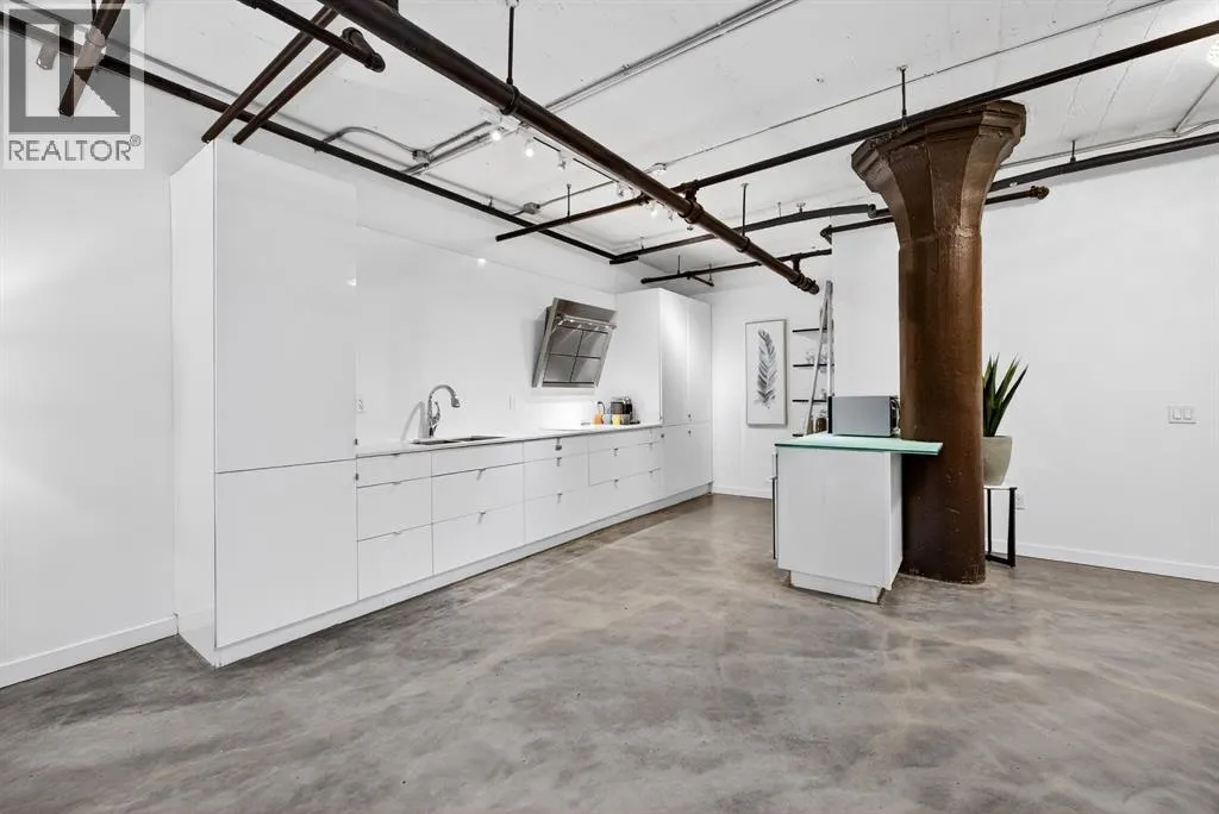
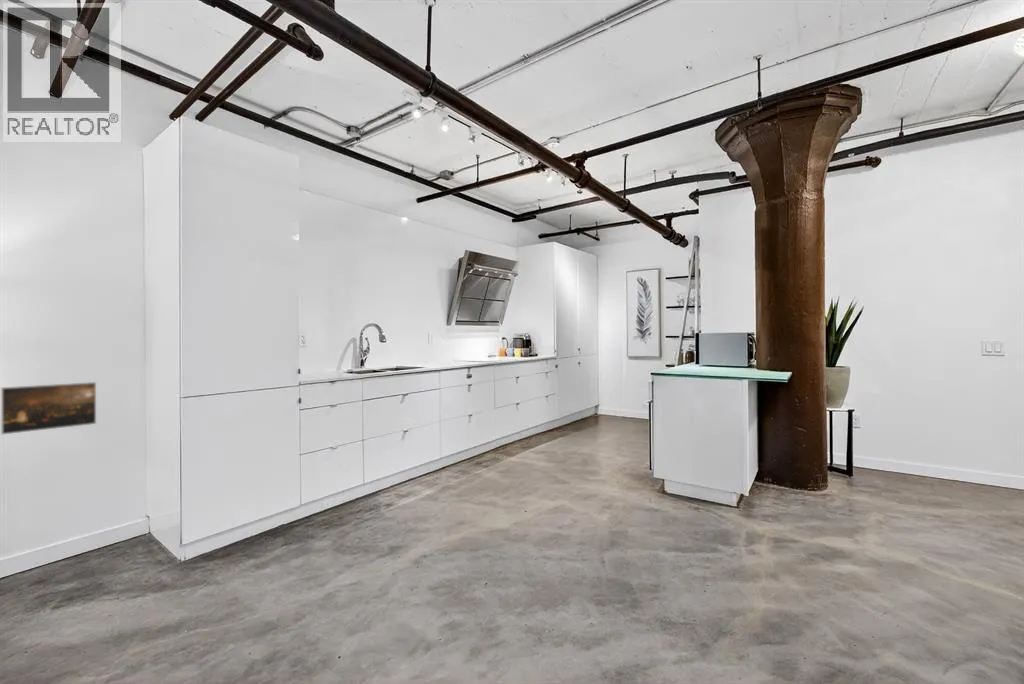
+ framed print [0,381,97,436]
